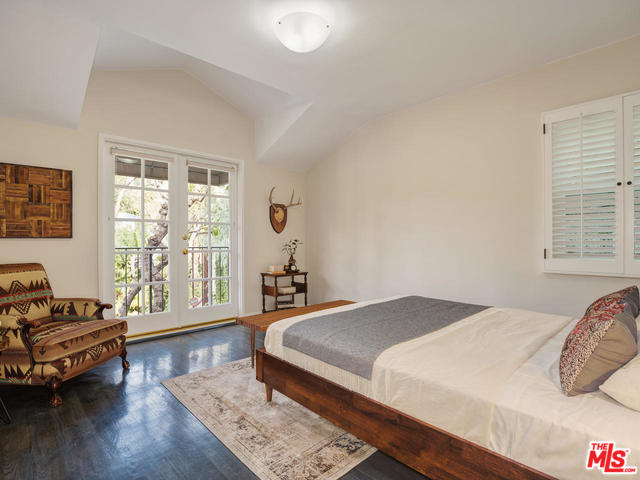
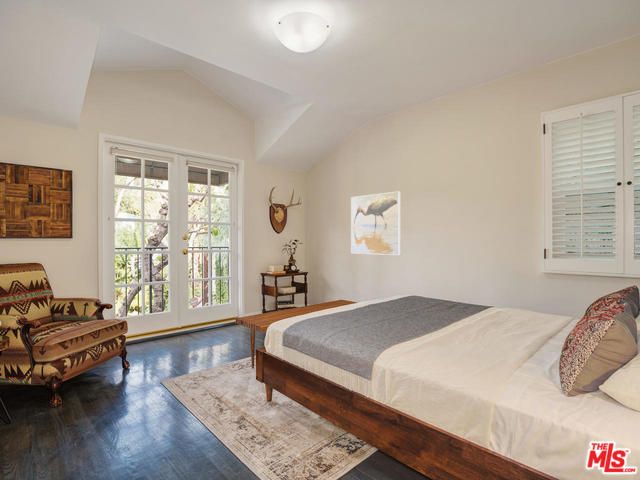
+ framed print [350,190,401,256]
